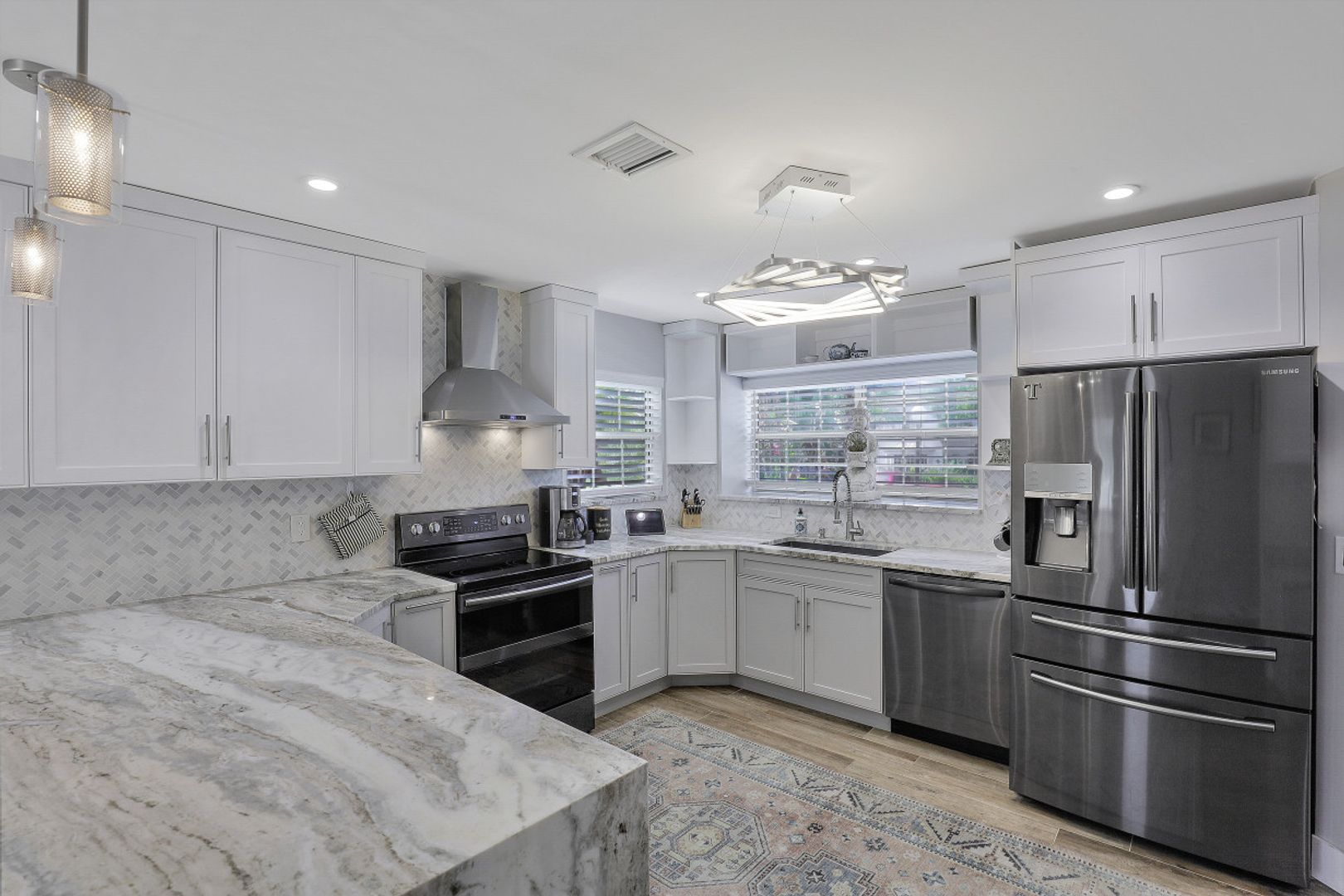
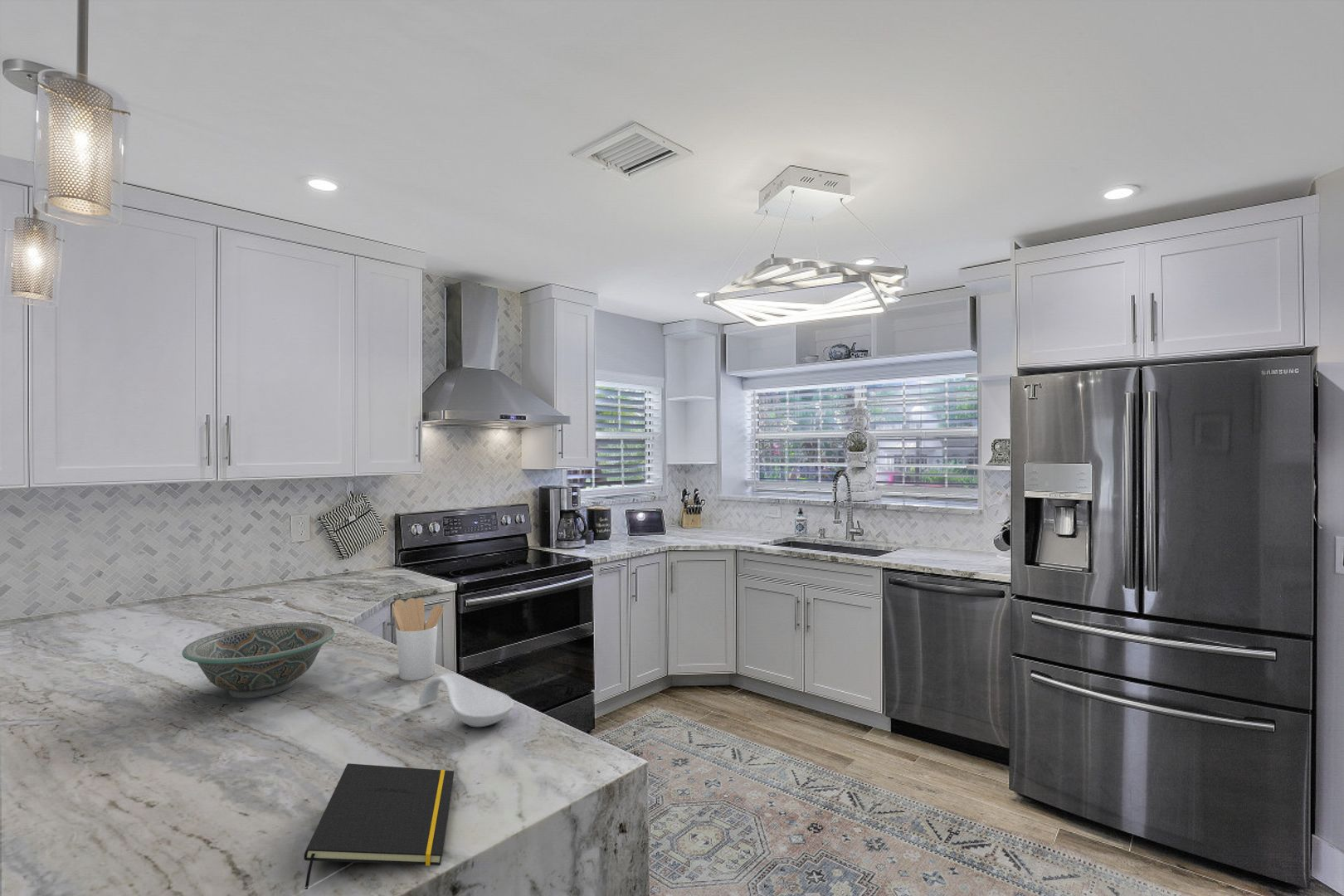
+ decorative bowl [181,621,335,699]
+ utensil holder [392,597,445,681]
+ notepad [303,762,455,890]
+ spoon rest [418,673,514,728]
